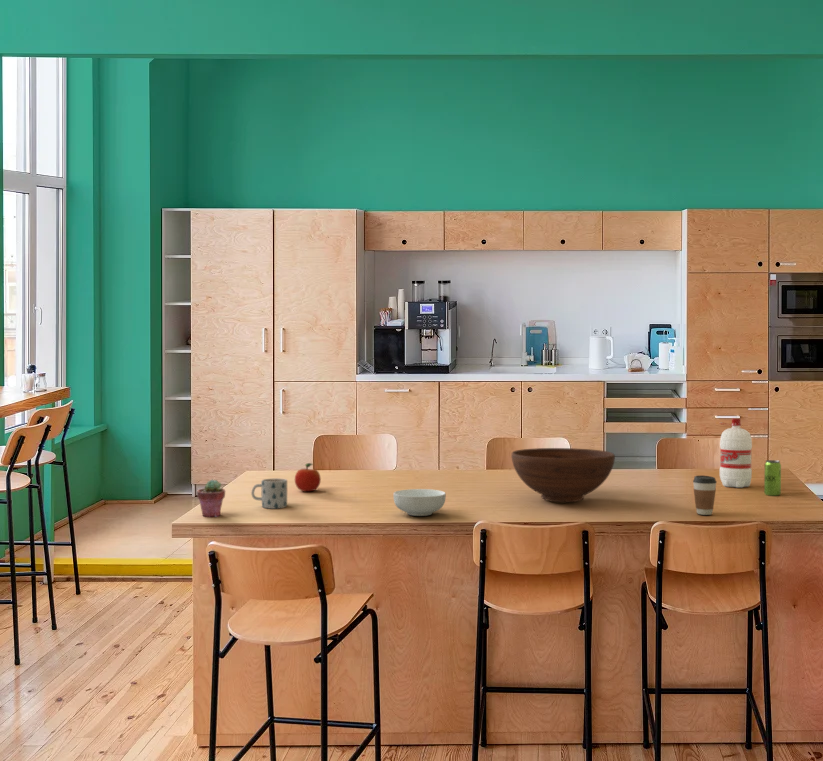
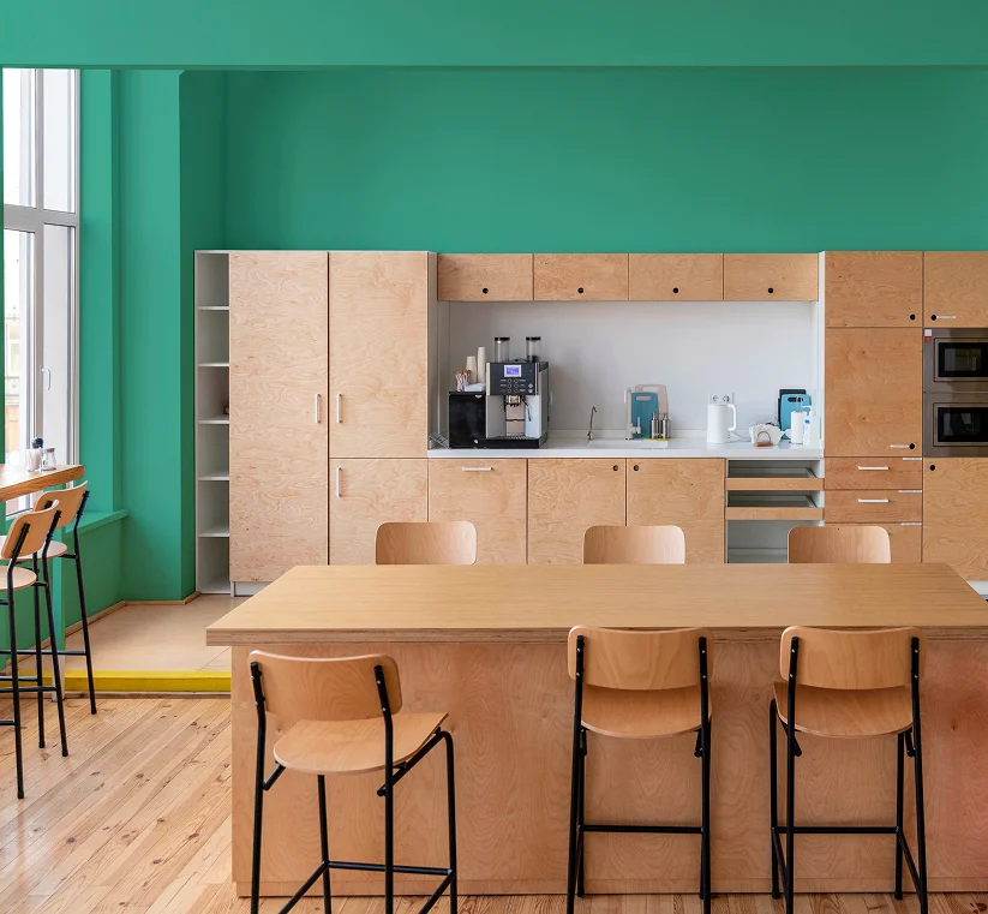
- beverage can [763,459,782,497]
- coffee cup [692,474,718,516]
- fruit [294,462,322,492]
- mug [250,477,288,510]
- fruit bowl [511,447,616,503]
- potted succulent [196,479,226,518]
- water bottle [719,417,753,488]
- cereal bowl [392,488,447,517]
